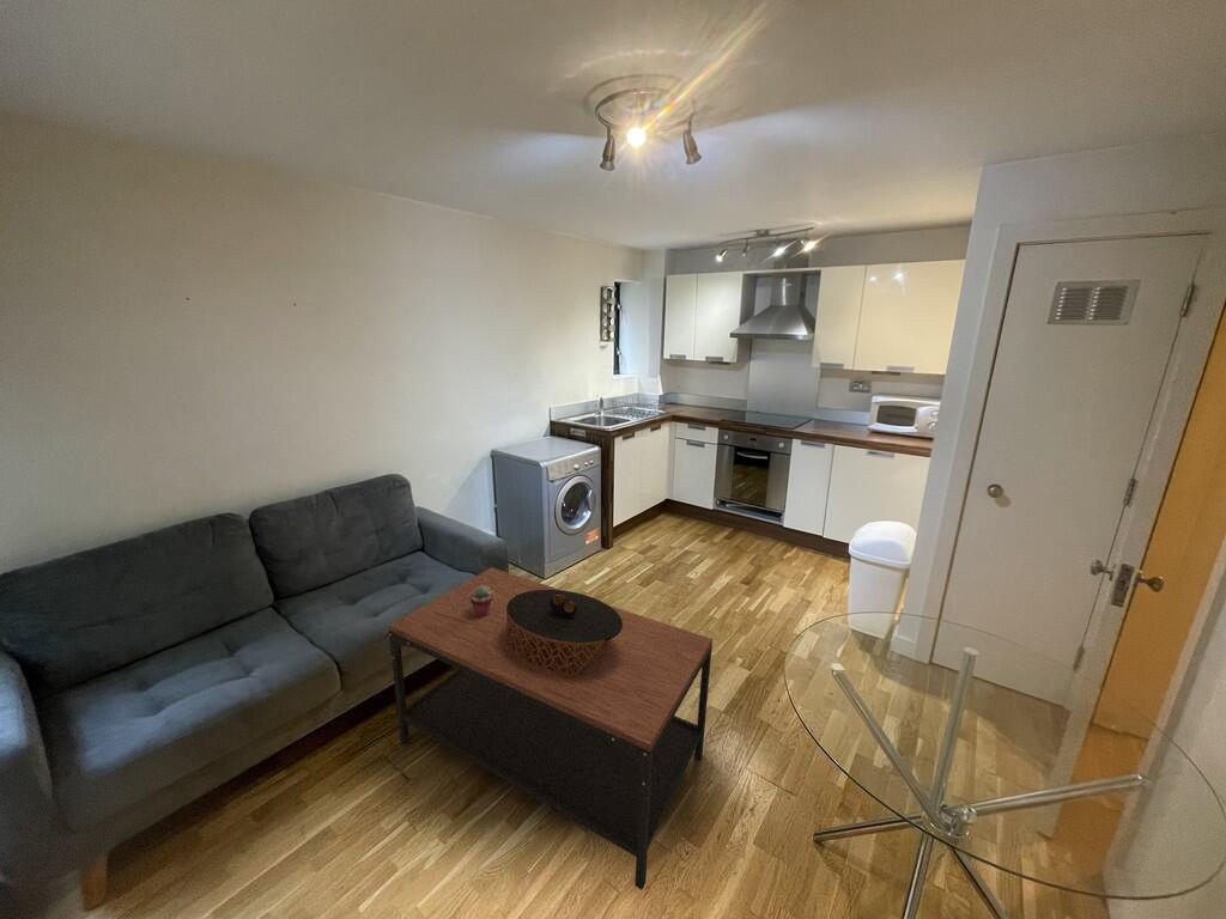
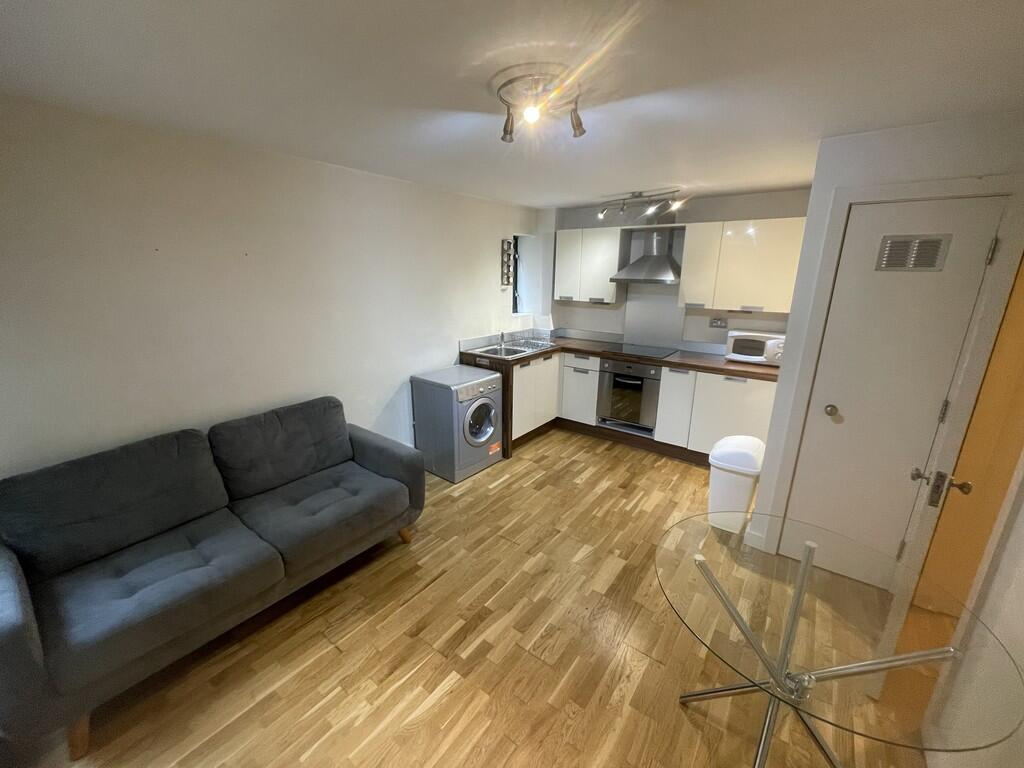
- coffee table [506,589,623,676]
- coffee table [388,566,714,891]
- potted succulent [469,585,493,617]
